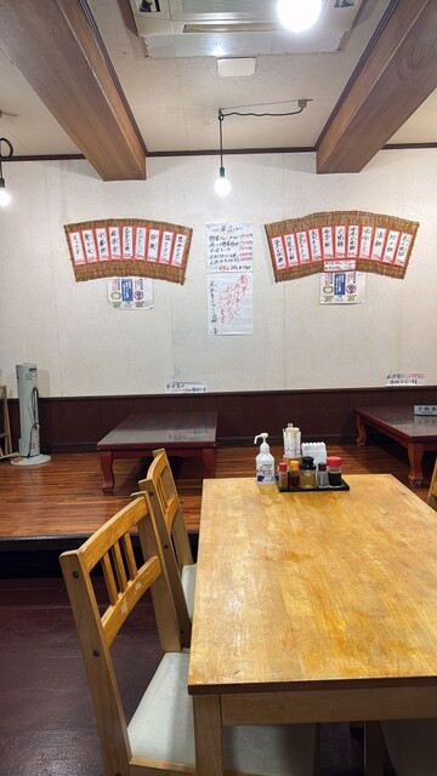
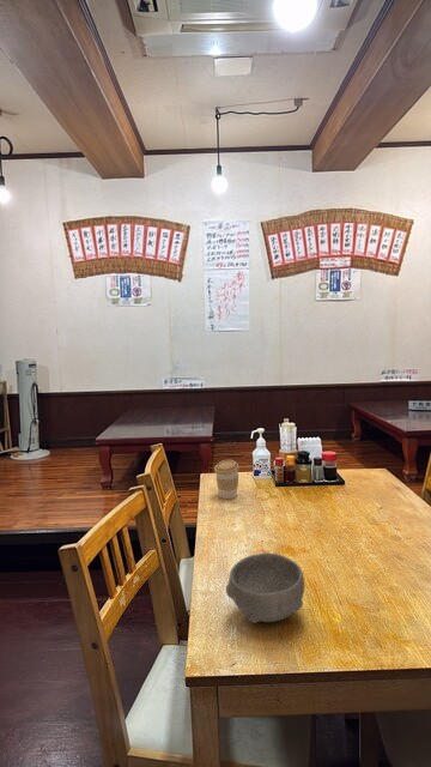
+ coffee cup [213,459,241,500]
+ bowl [225,551,305,624]
